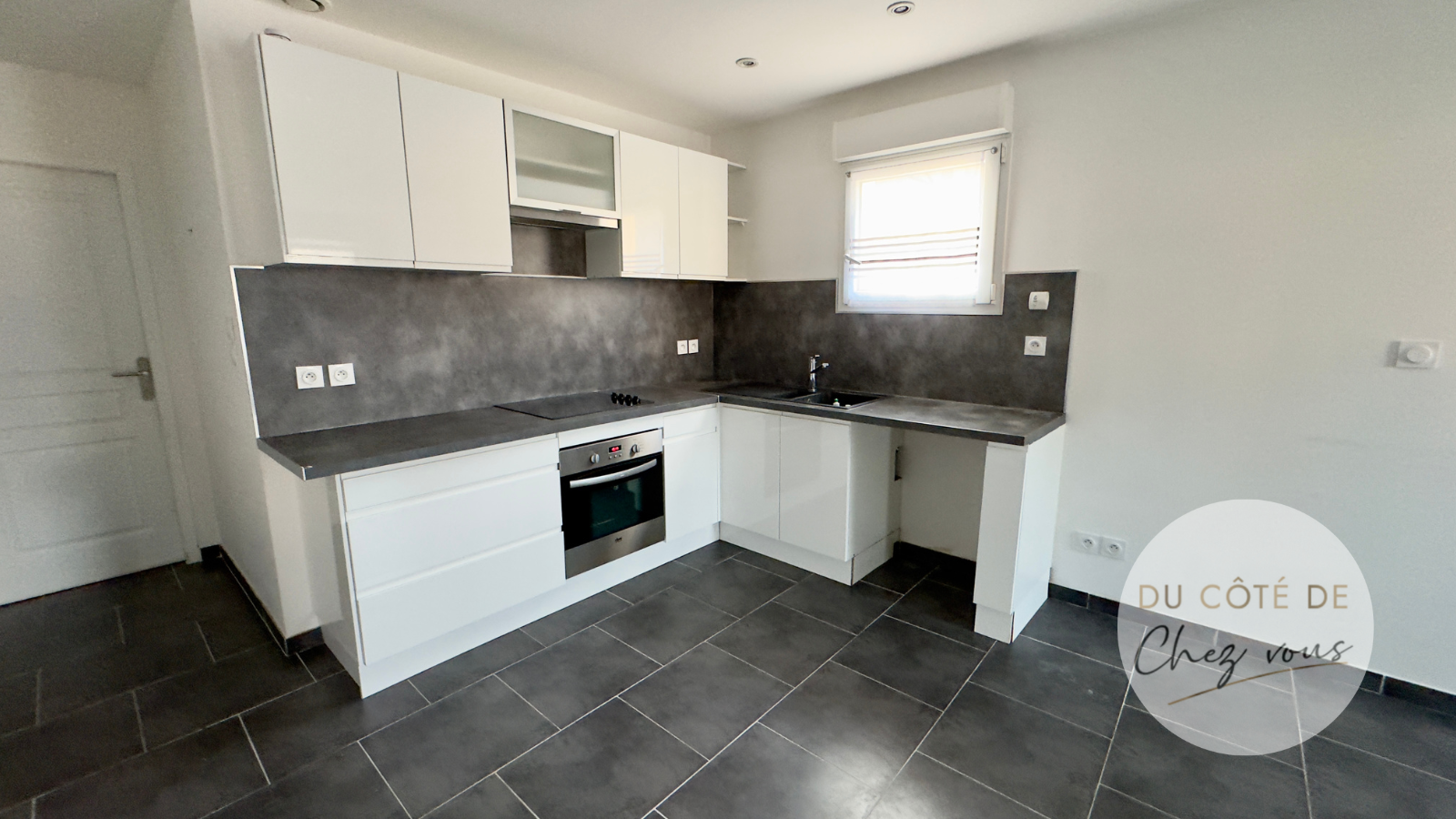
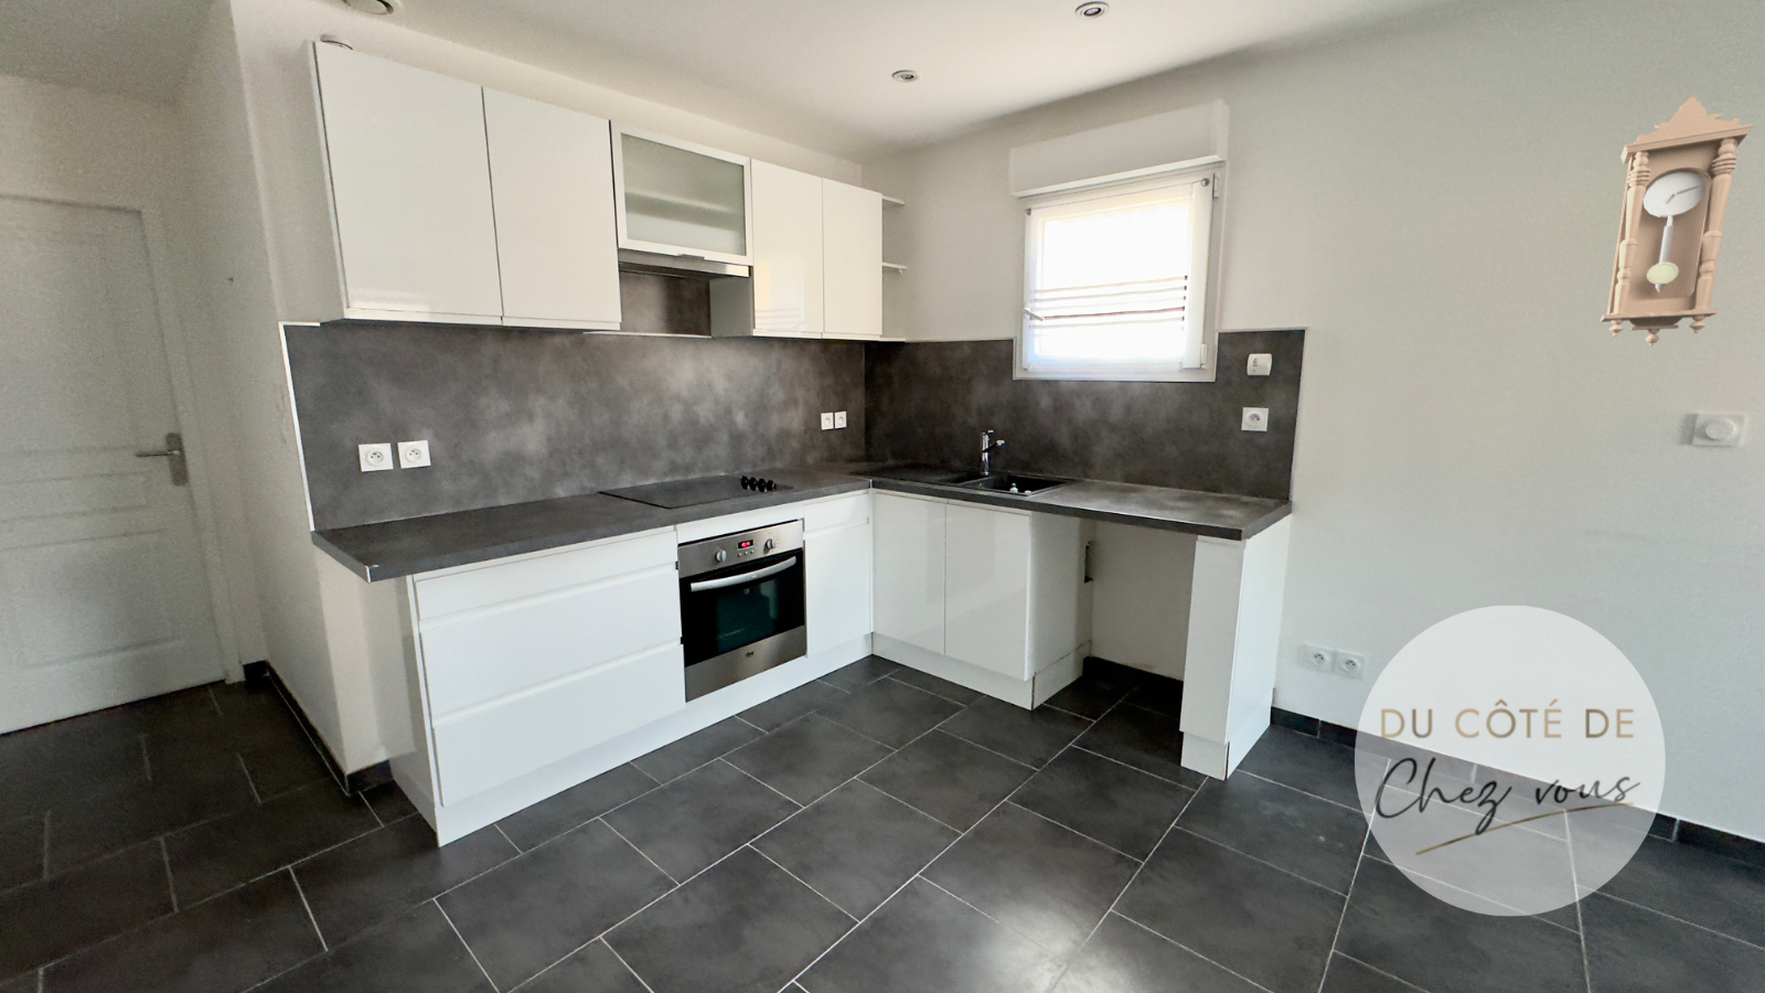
+ pendulum clock [1600,96,1755,347]
